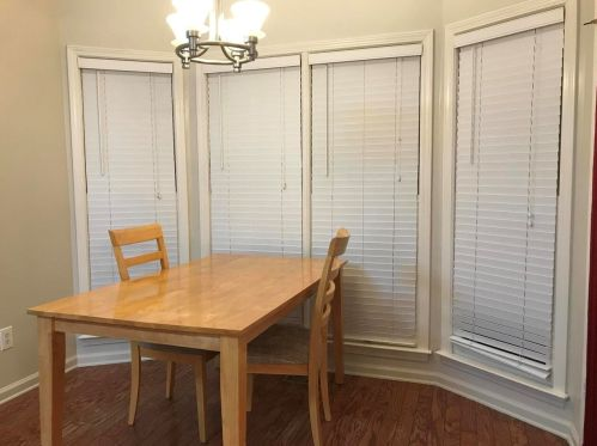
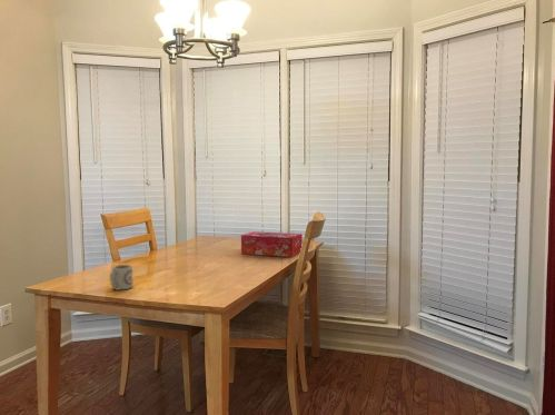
+ tissue box [240,230,304,258]
+ cup [109,264,133,292]
